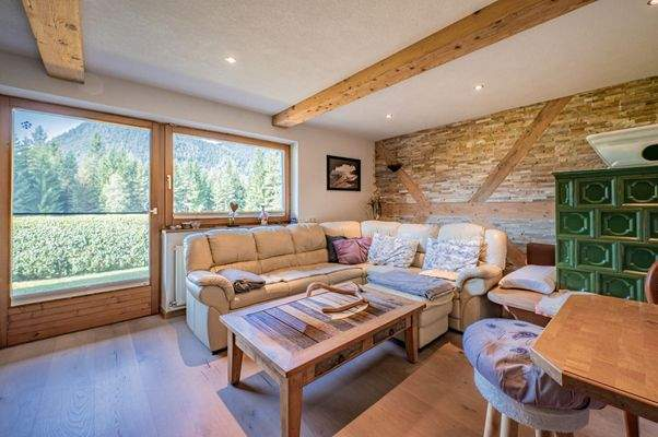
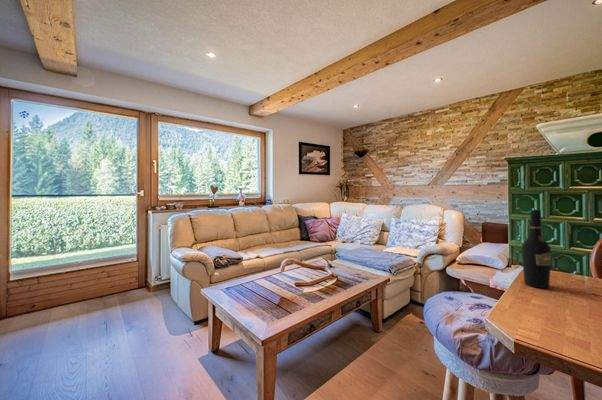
+ wine bottle [521,209,552,289]
